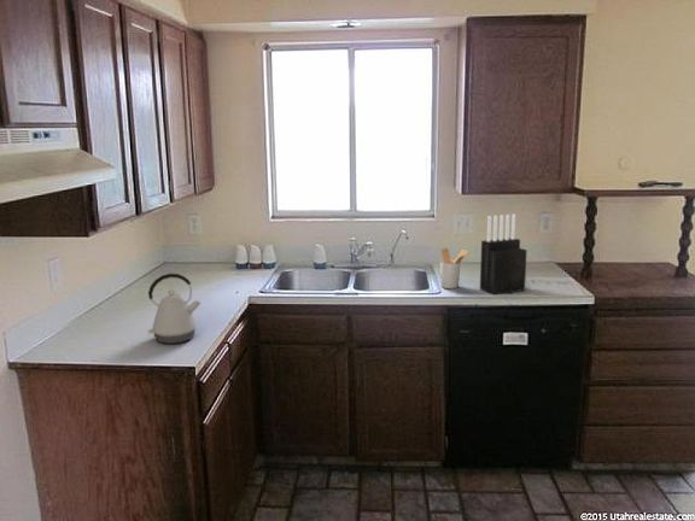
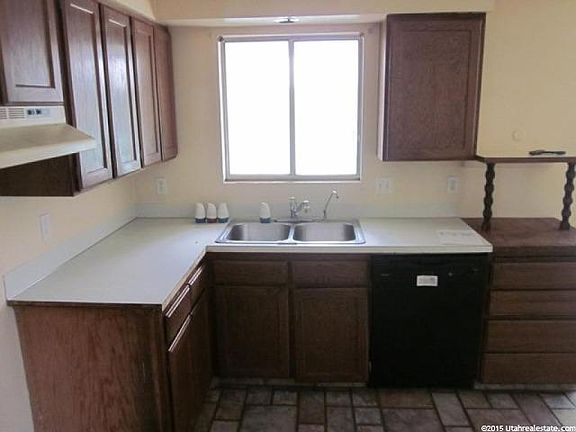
- kettle [147,273,203,345]
- utensil holder [439,247,471,289]
- knife block [479,213,528,295]
